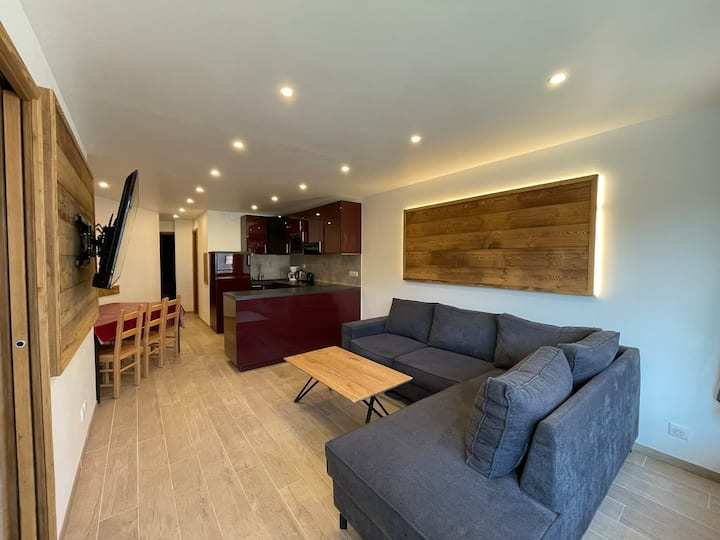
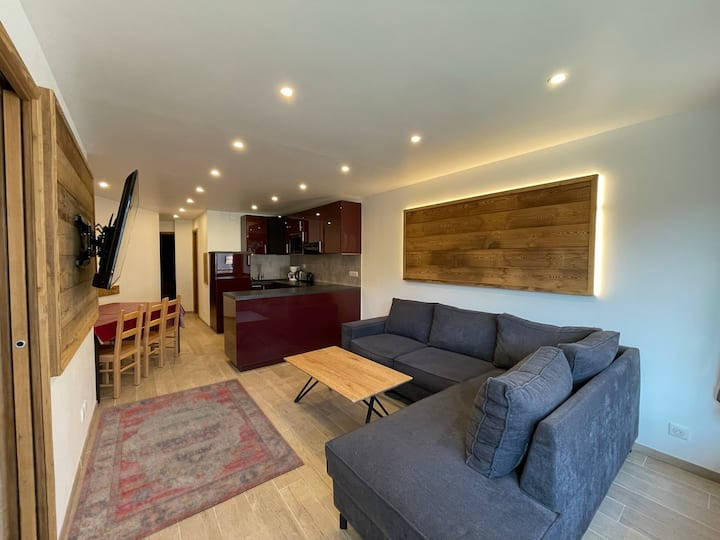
+ rug [66,377,305,540]
